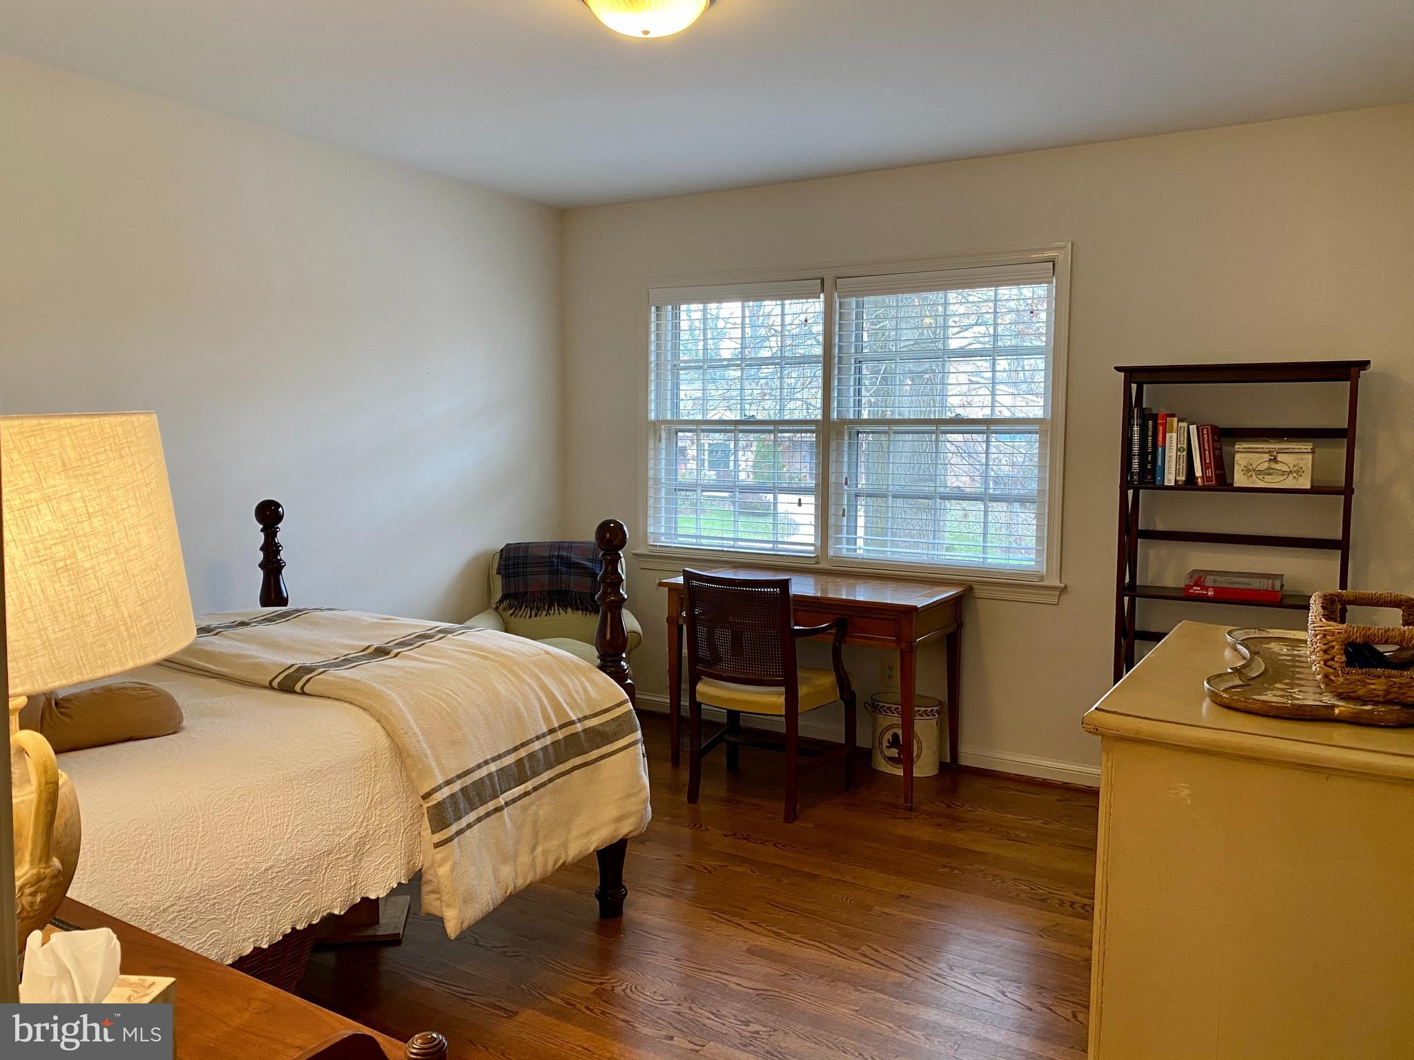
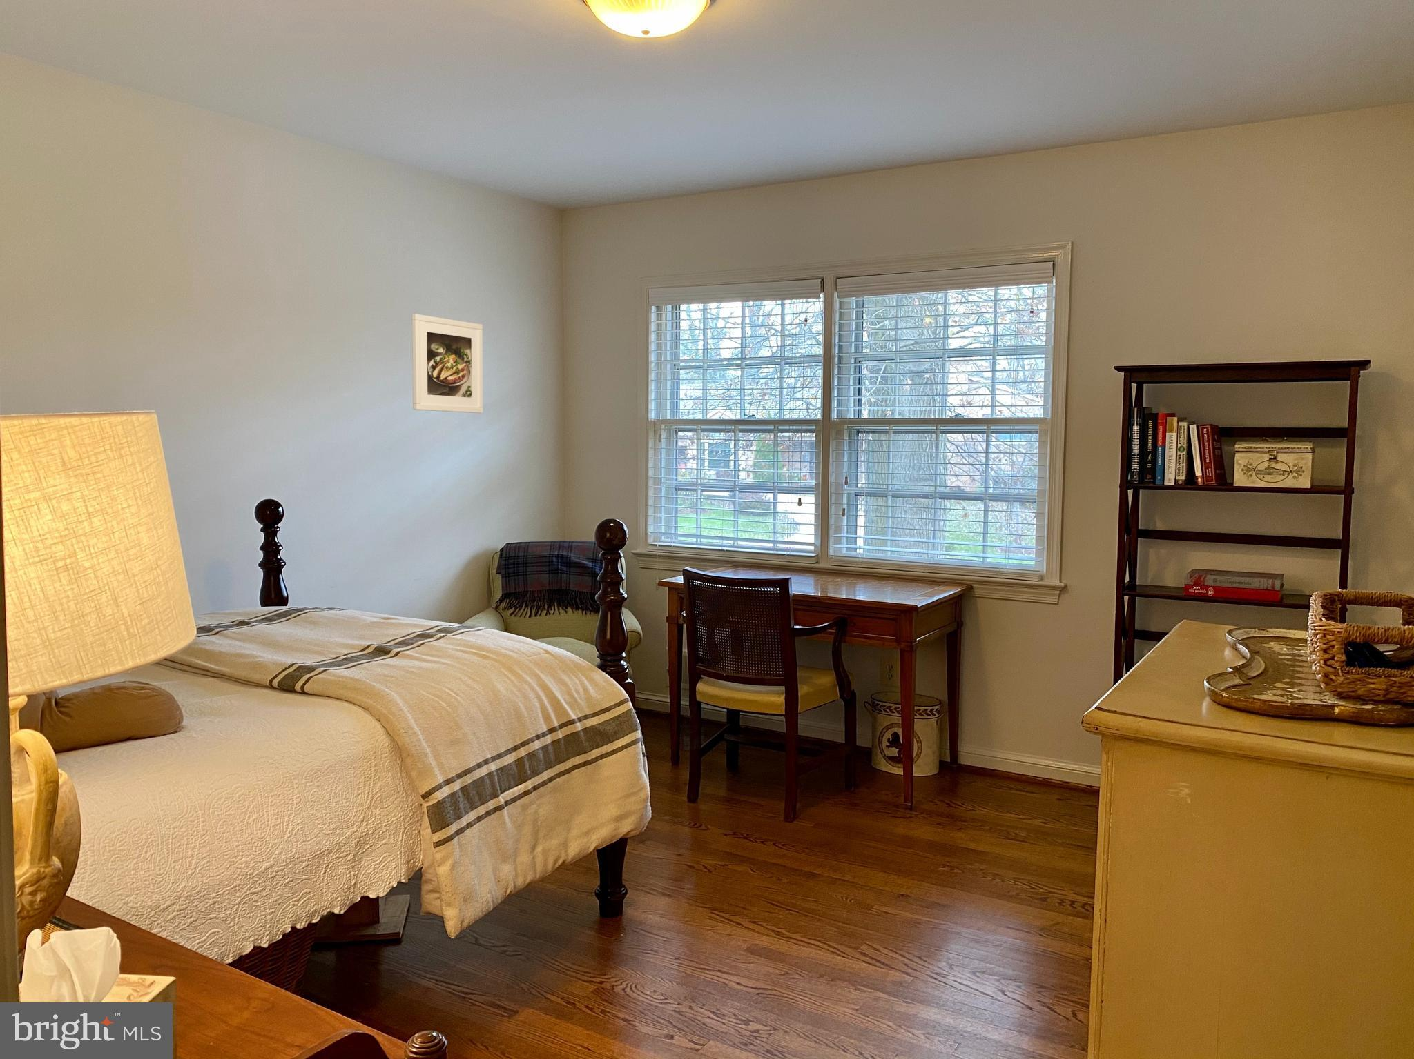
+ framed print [412,314,484,414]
